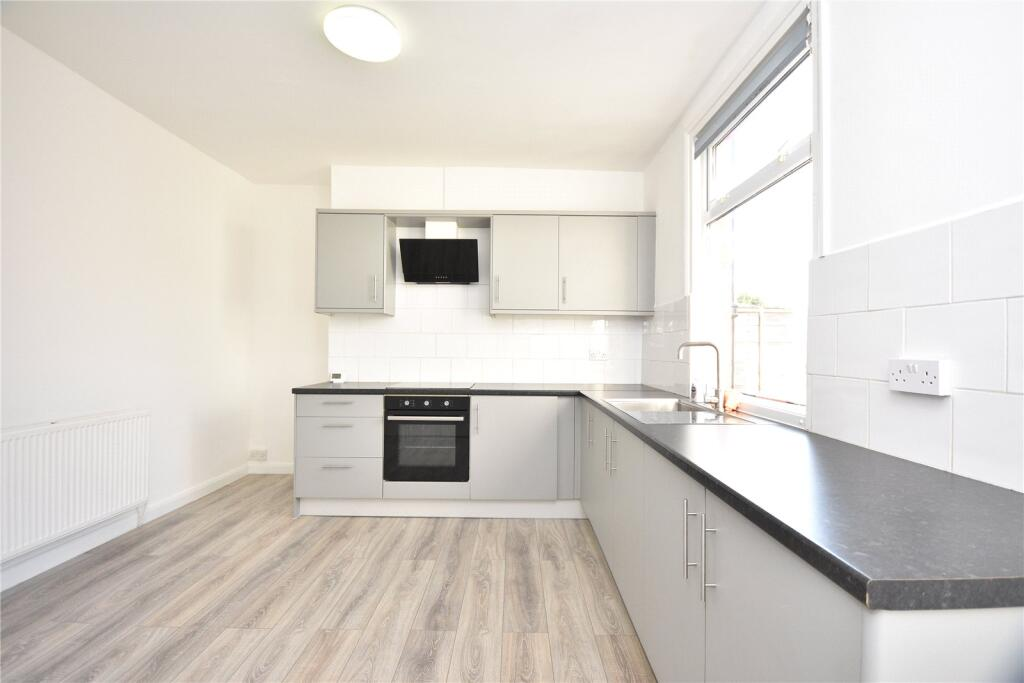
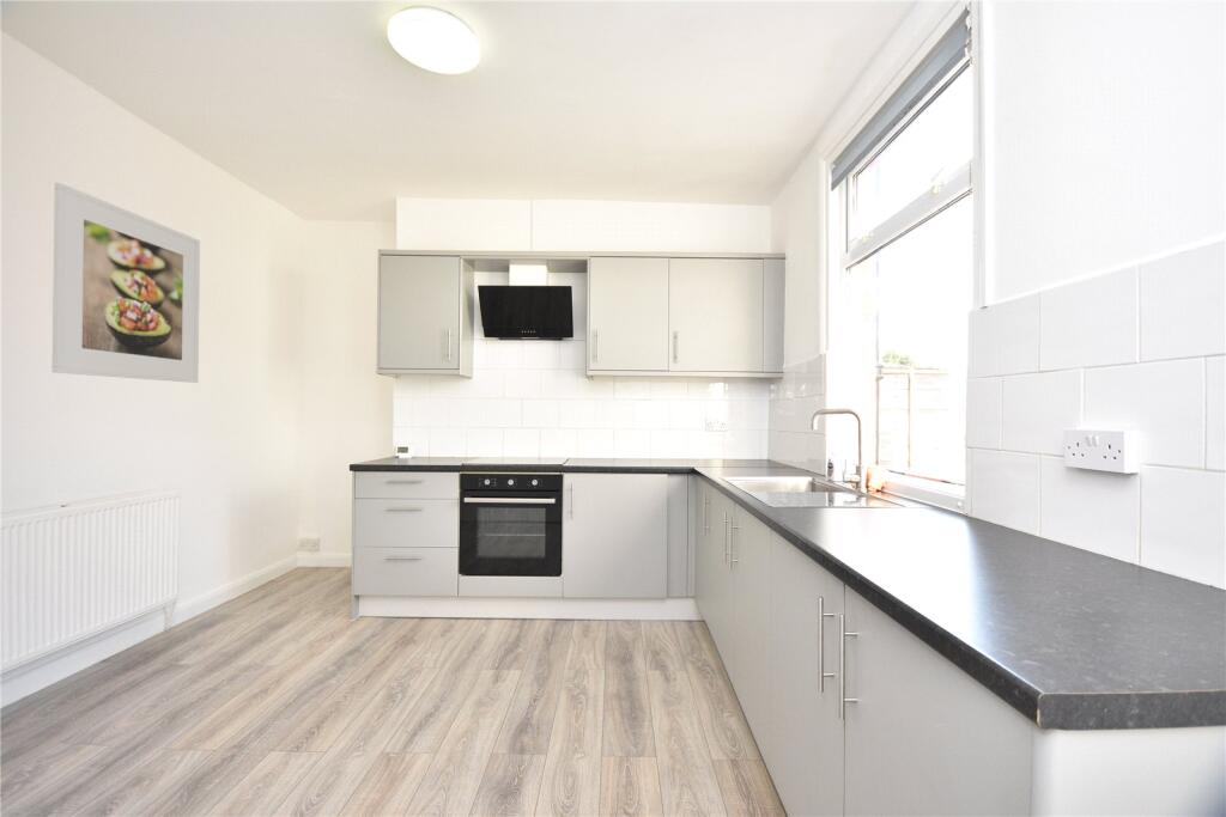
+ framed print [51,182,201,384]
